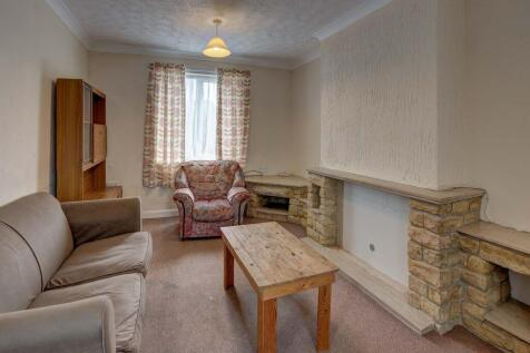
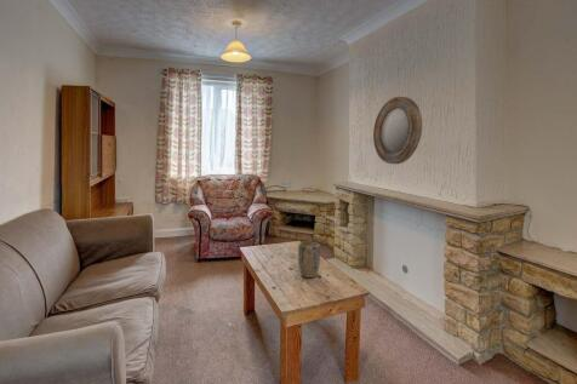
+ plant pot [297,241,321,279]
+ home mirror [372,96,423,165]
